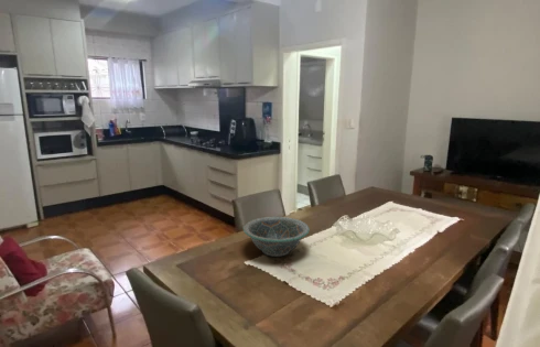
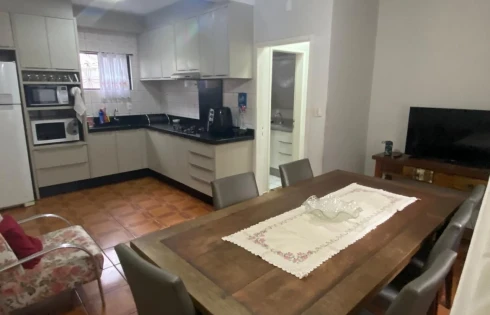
- decorative bowl [242,216,311,258]
